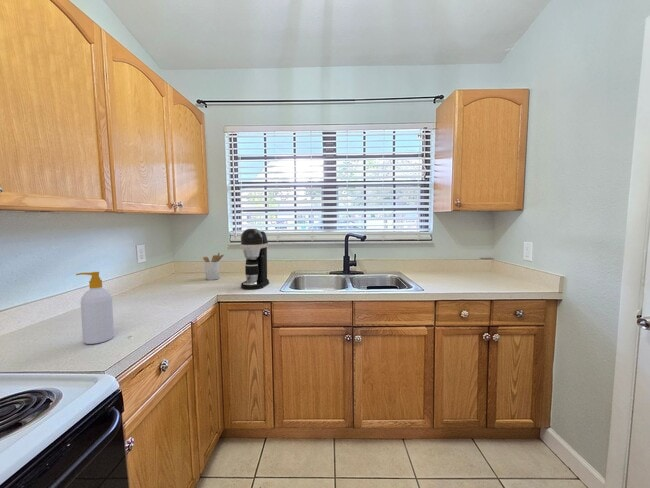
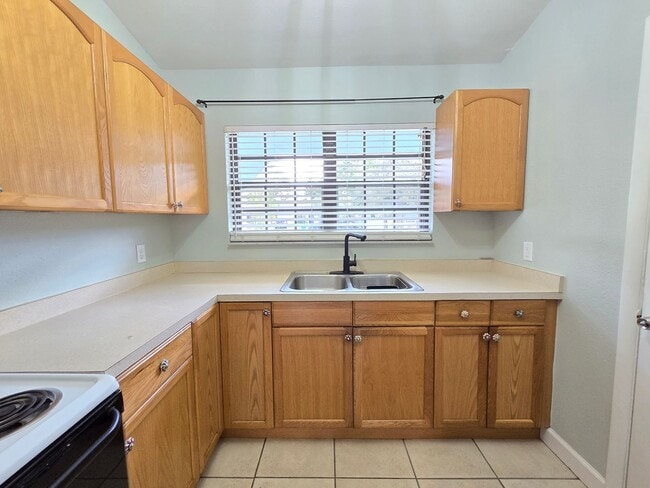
- coffee maker [240,228,270,290]
- utensil holder [202,251,225,281]
- soap bottle [75,271,115,345]
